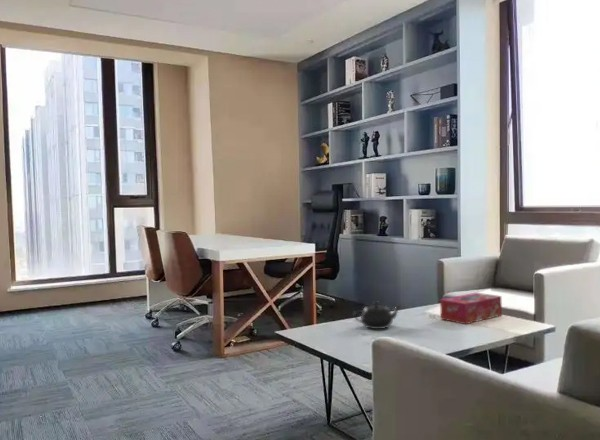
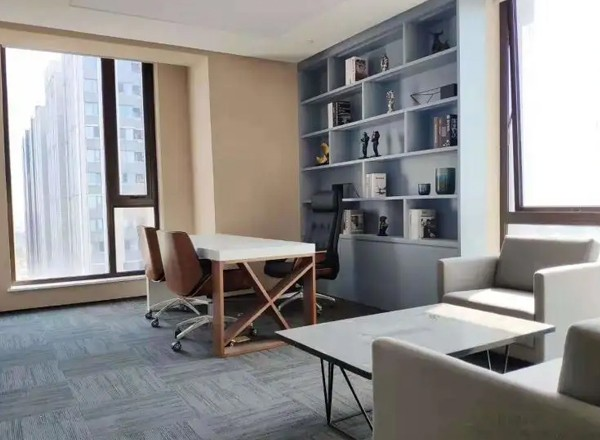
- tissue box [439,292,503,325]
- teapot [353,301,403,330]
